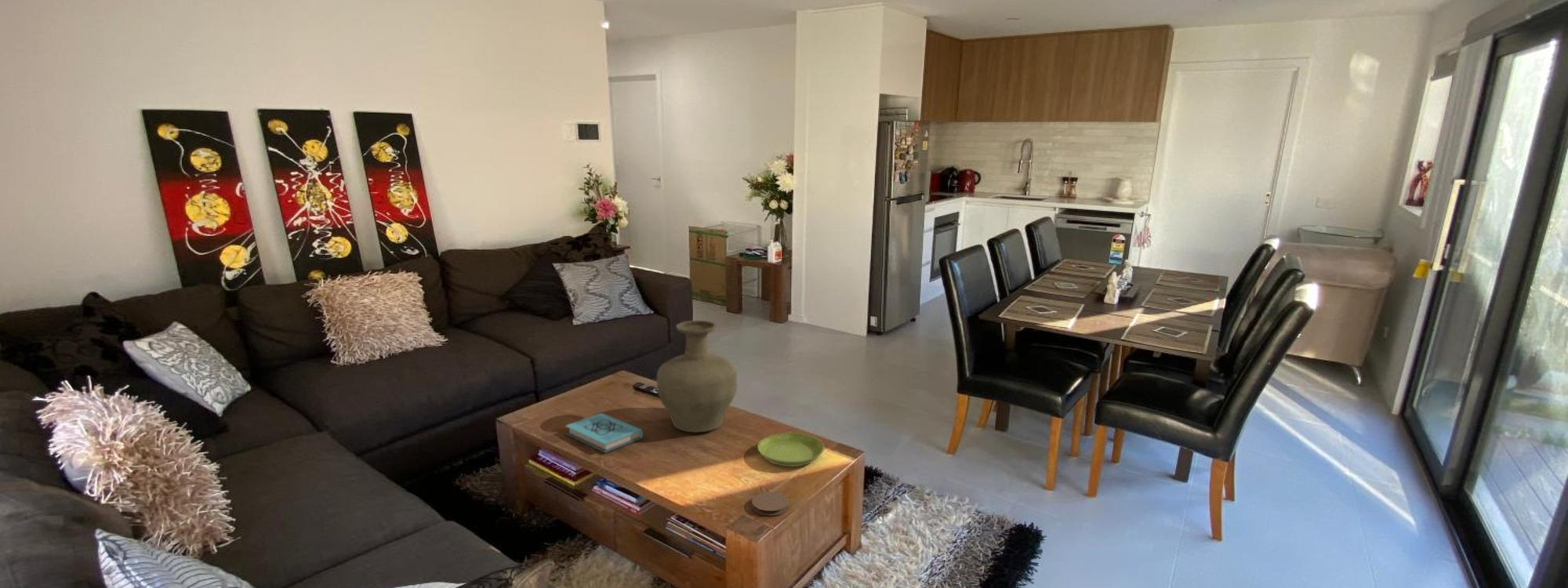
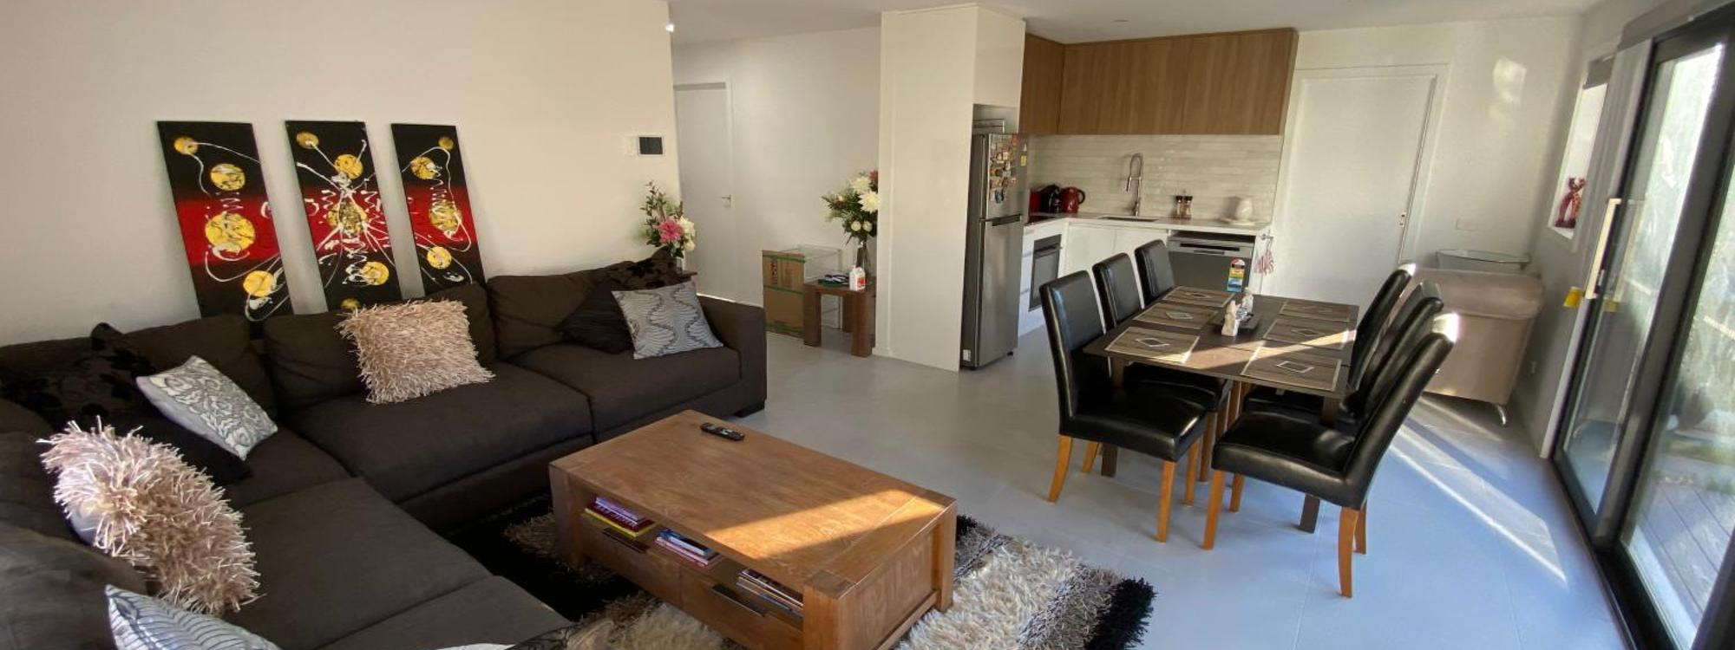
- vase [656,320,738,433]
- coaster [751,492,789,516]
- saucer [757,432,825,467]
- book [564,412,644,453]
